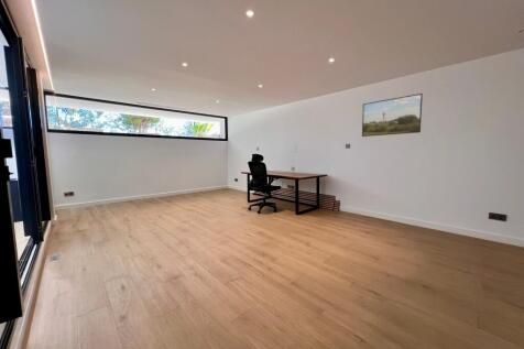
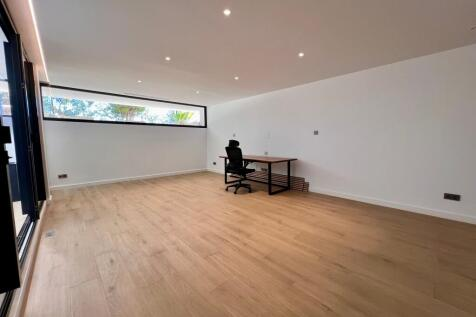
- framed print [361,92,424,138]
